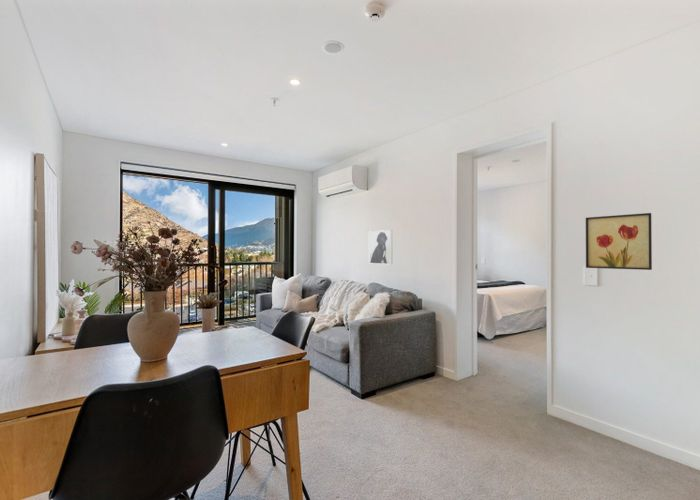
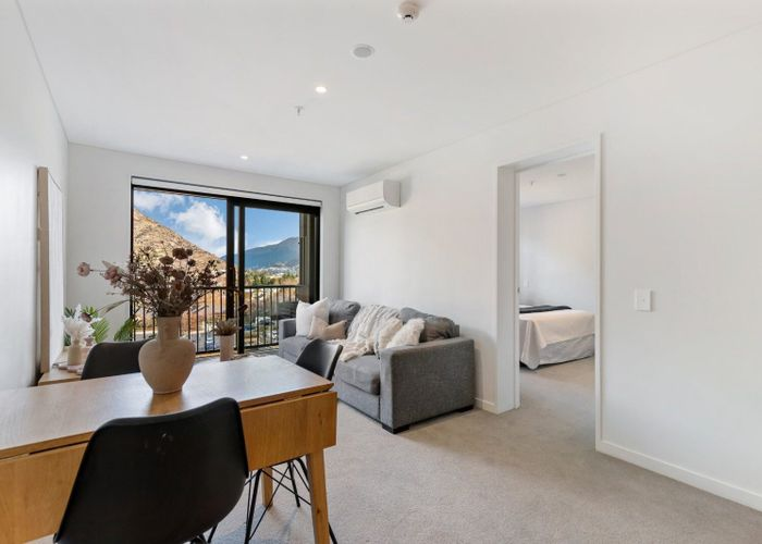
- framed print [368,229,393,265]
- wall art [585,212,653,271]
